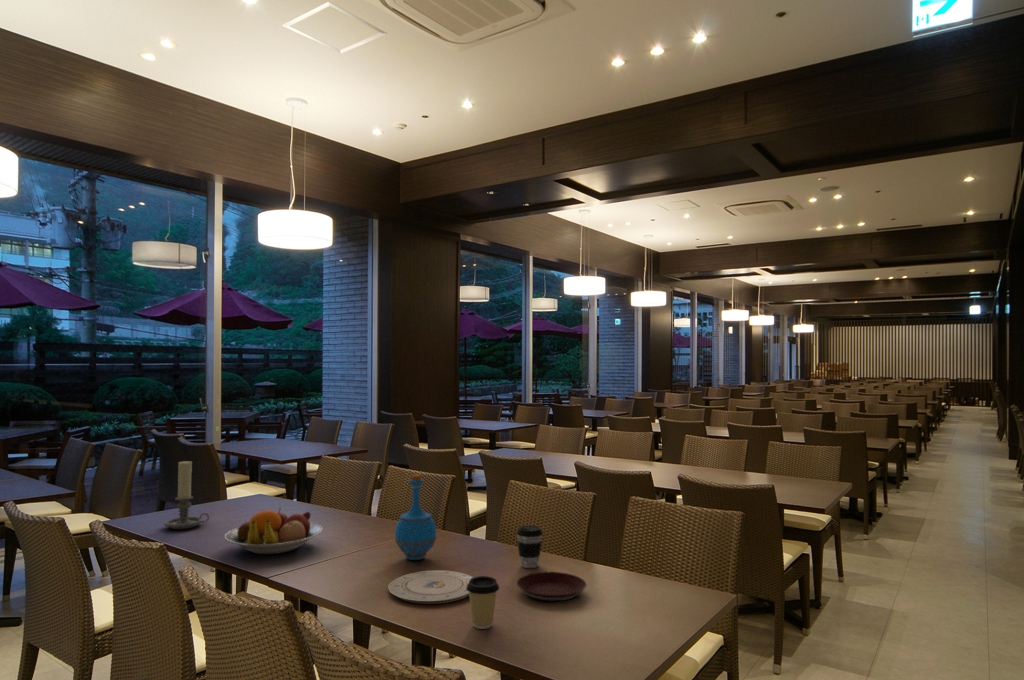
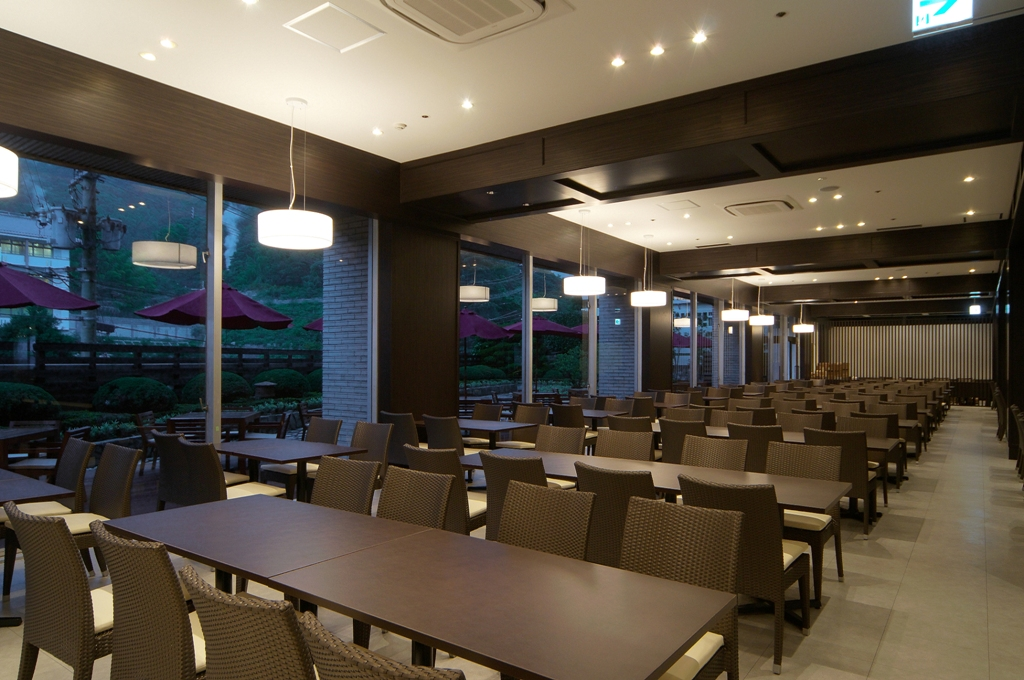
- candle holder [163,460,210,530]
- bottle [394,474,438,561]
- plate [387,569,474,605]
- coffee cup [466,575,500,630]
- plate [516,571,587,602]
- fruit bowl [224,507,324,555]
- coffee cup [516,525,544,569]
